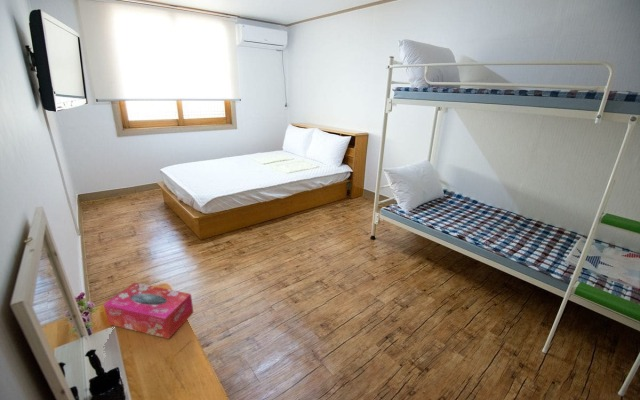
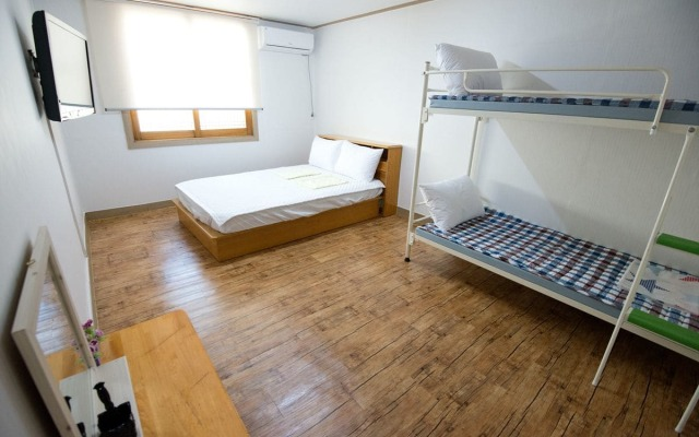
- tissue box [103,282,194,340]
